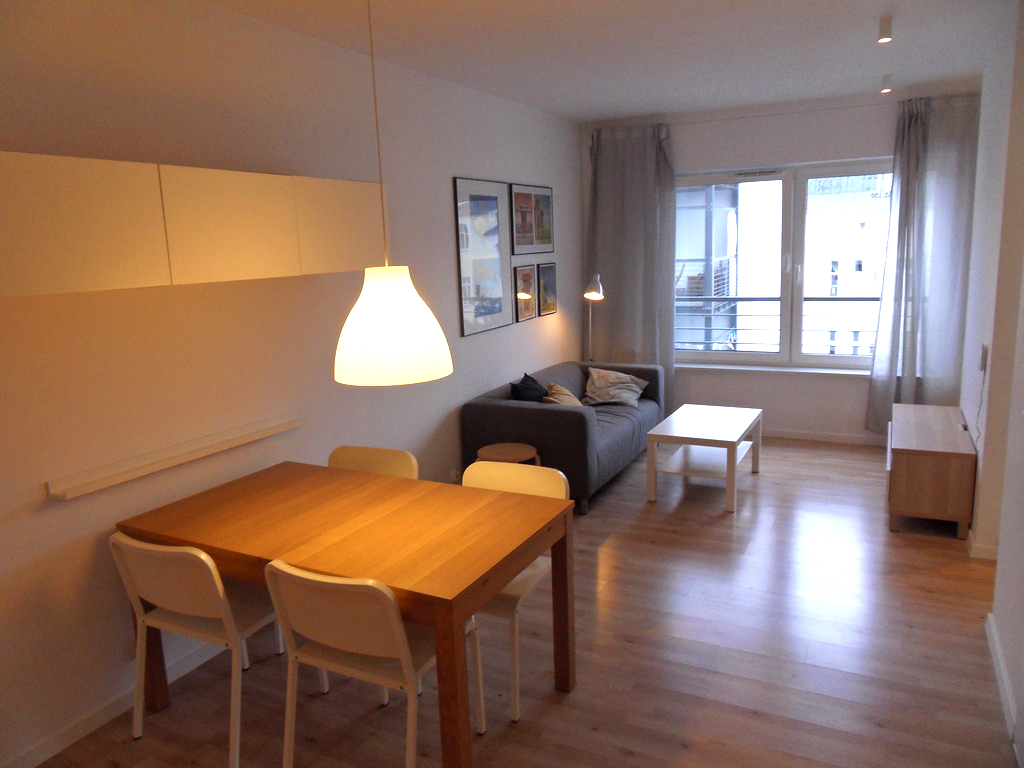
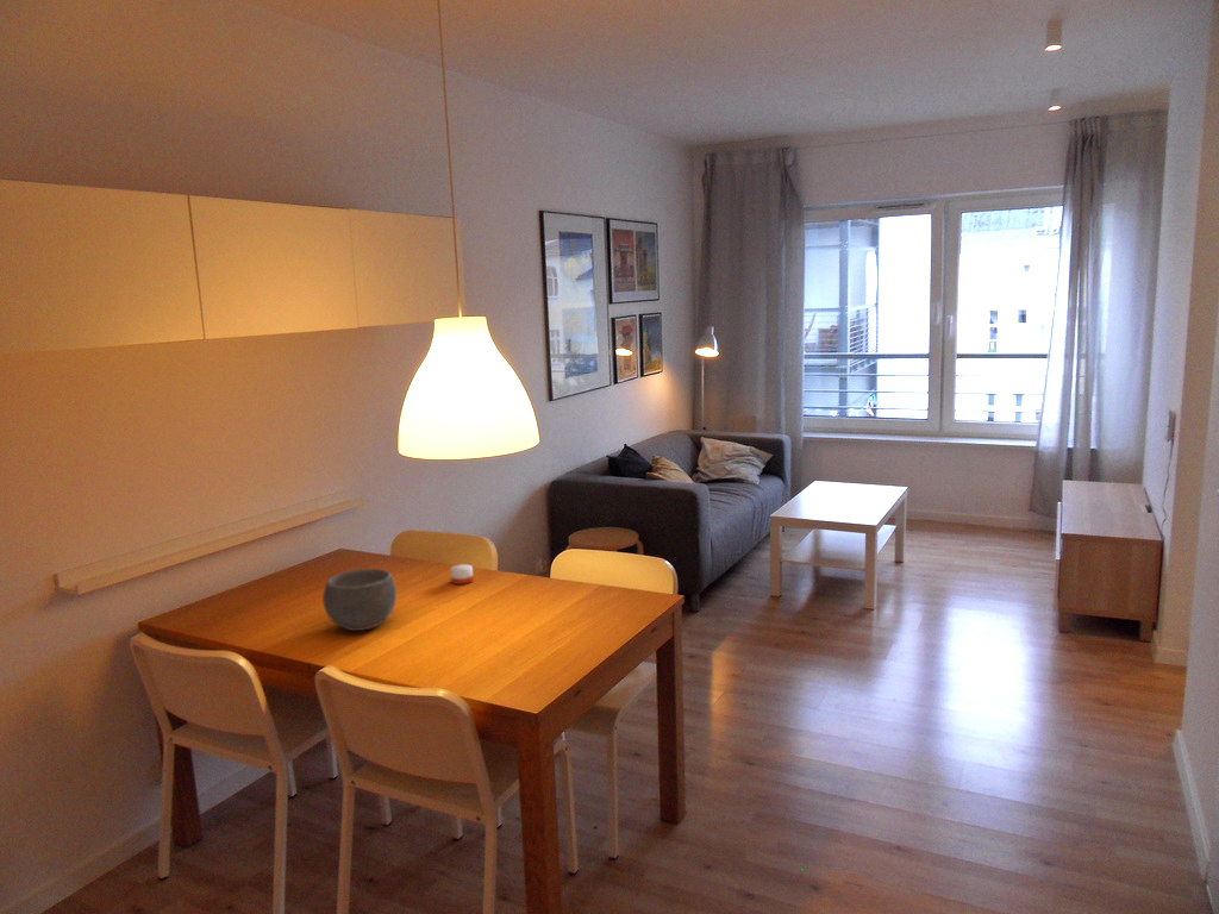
+ bowl [321,568,398,632]
+ candle [450,563,474,586]
